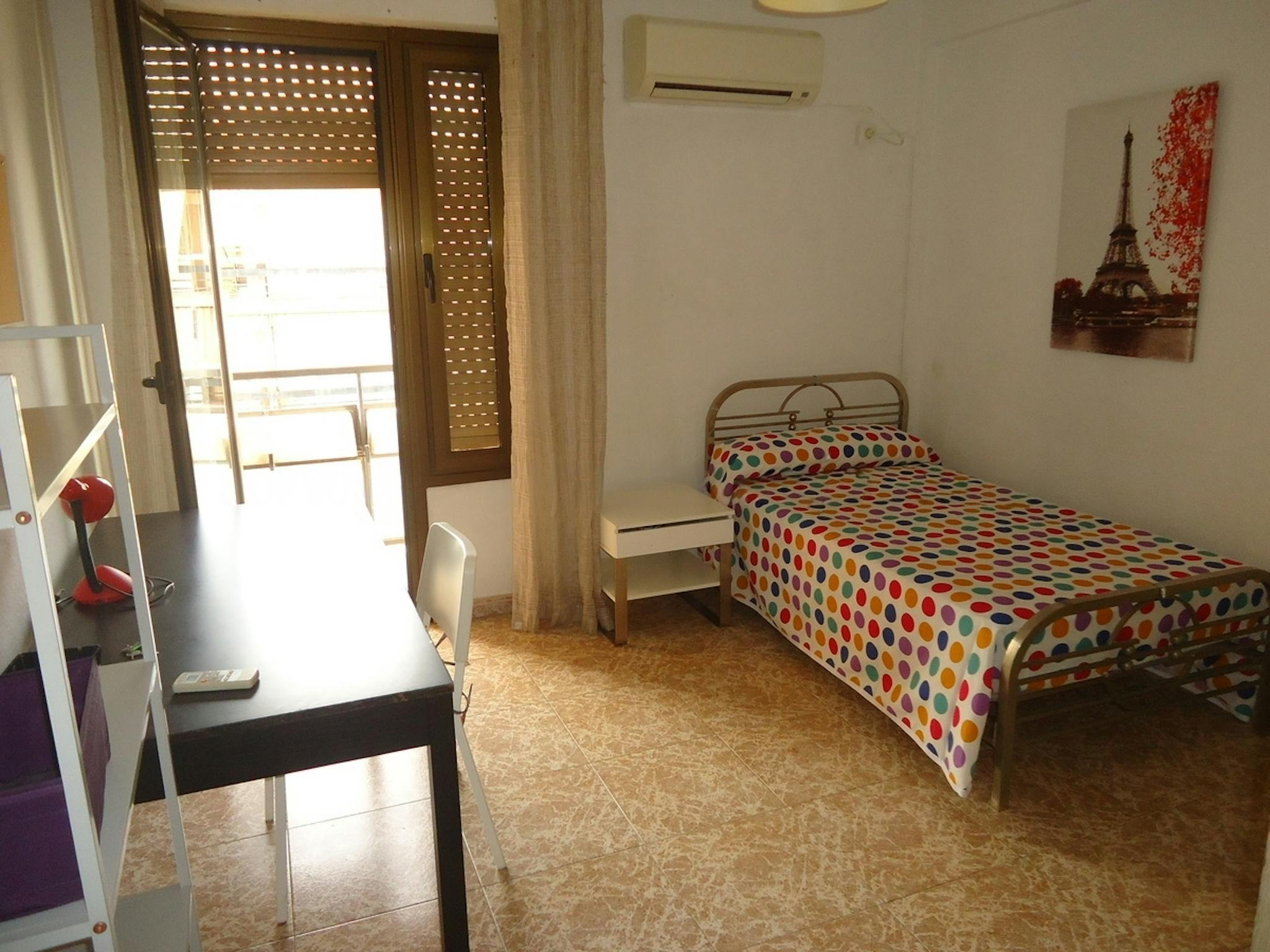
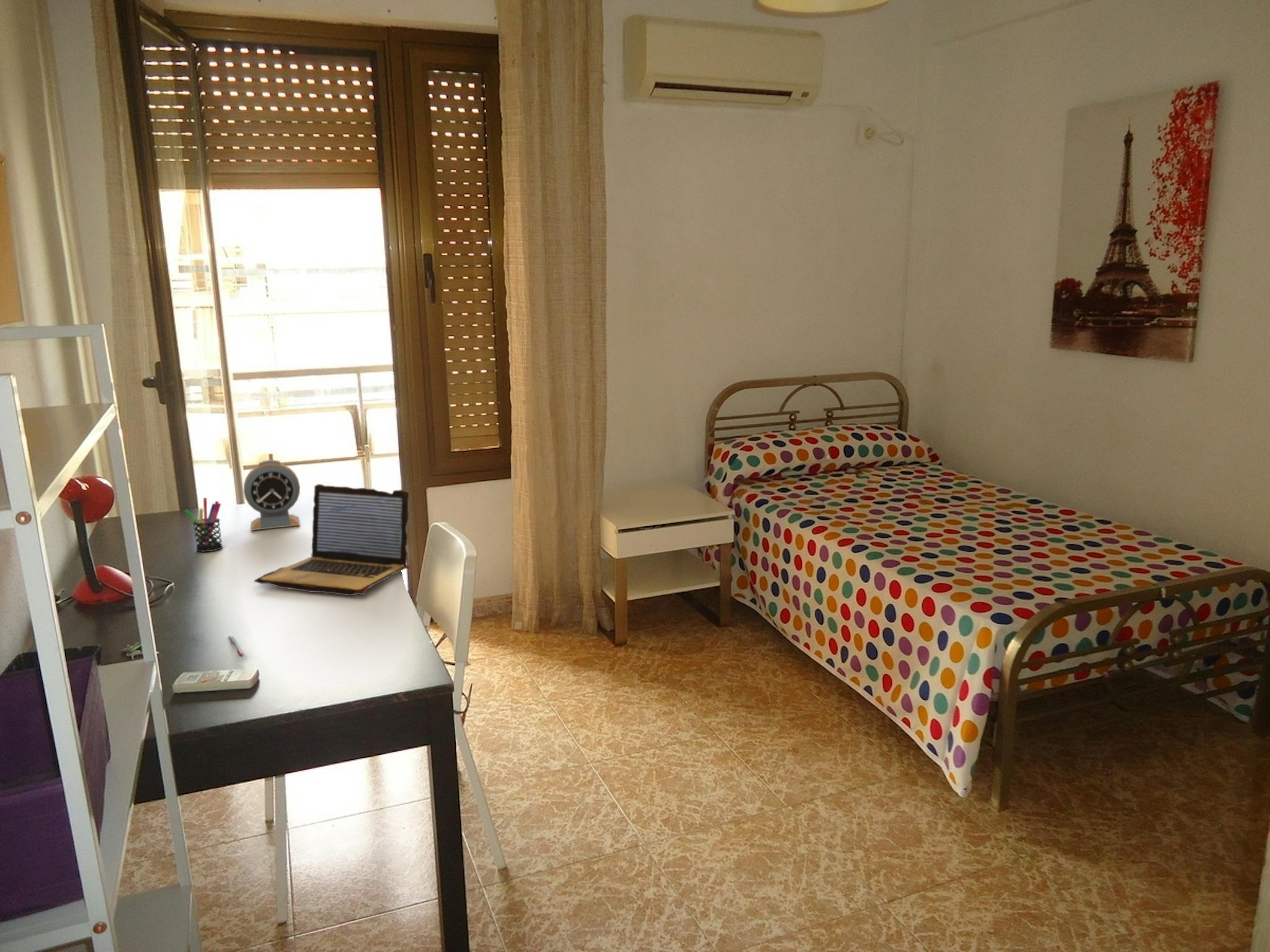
+ pen [227,635,246,658]
+ pen holder [184,497,223,552]
+ laptop [252,483,417,596]
+ alarm clock [243,459,301,531]
